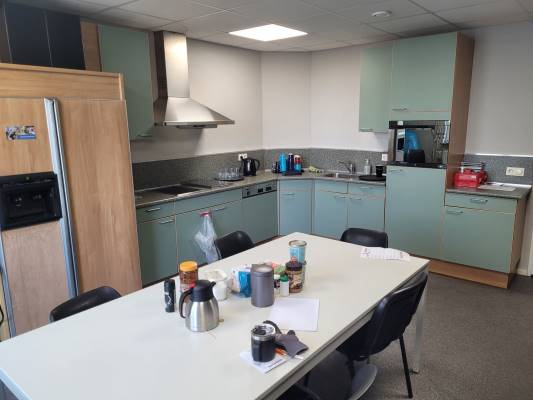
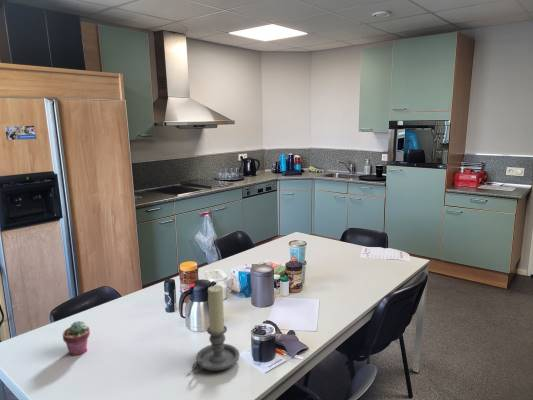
+ candle holder [191,285,240,374]
+ potted succulent [62,320,91,357]
